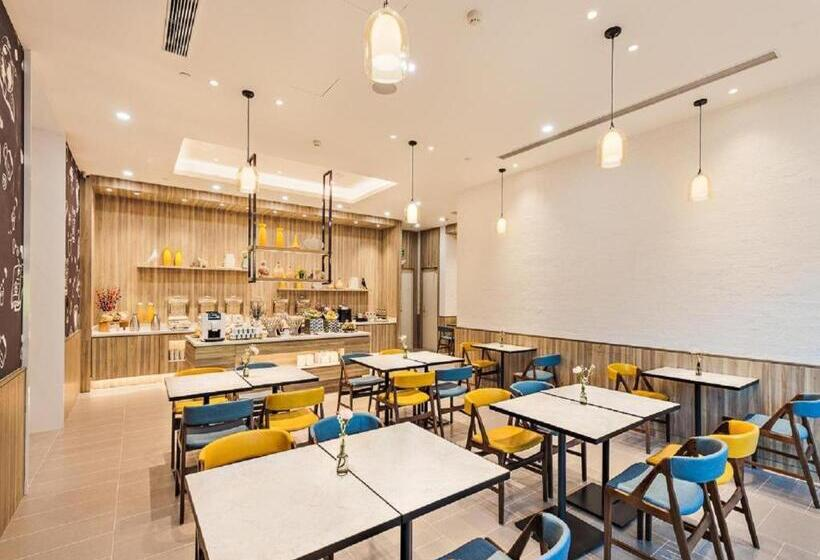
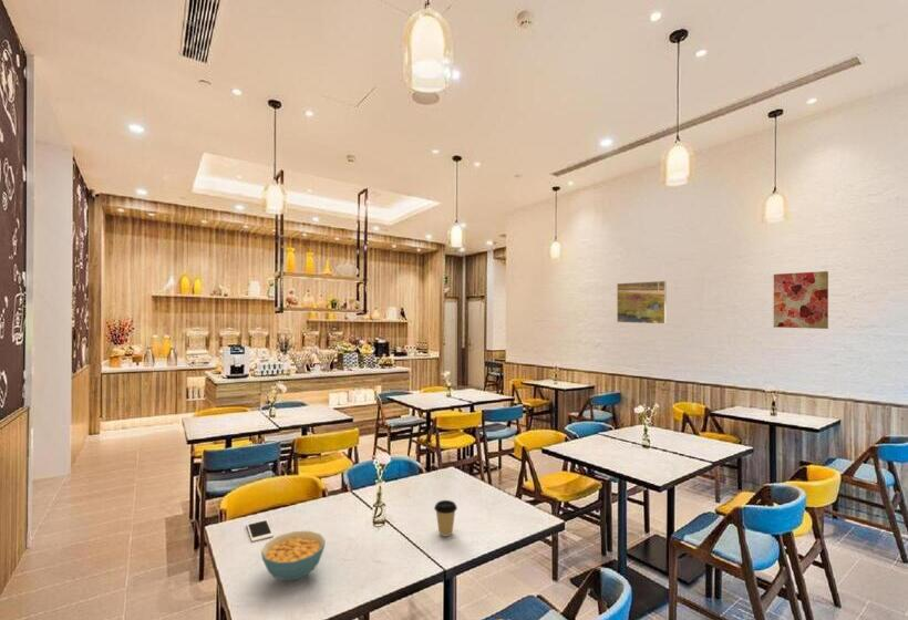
+ cell phone [246,518,275,542]
+ wall art [773,270,829,330]
+ coffee cup [433,499,458,537]
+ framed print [616,280,668,324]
+ cereal bowl [260,530,327,581]
